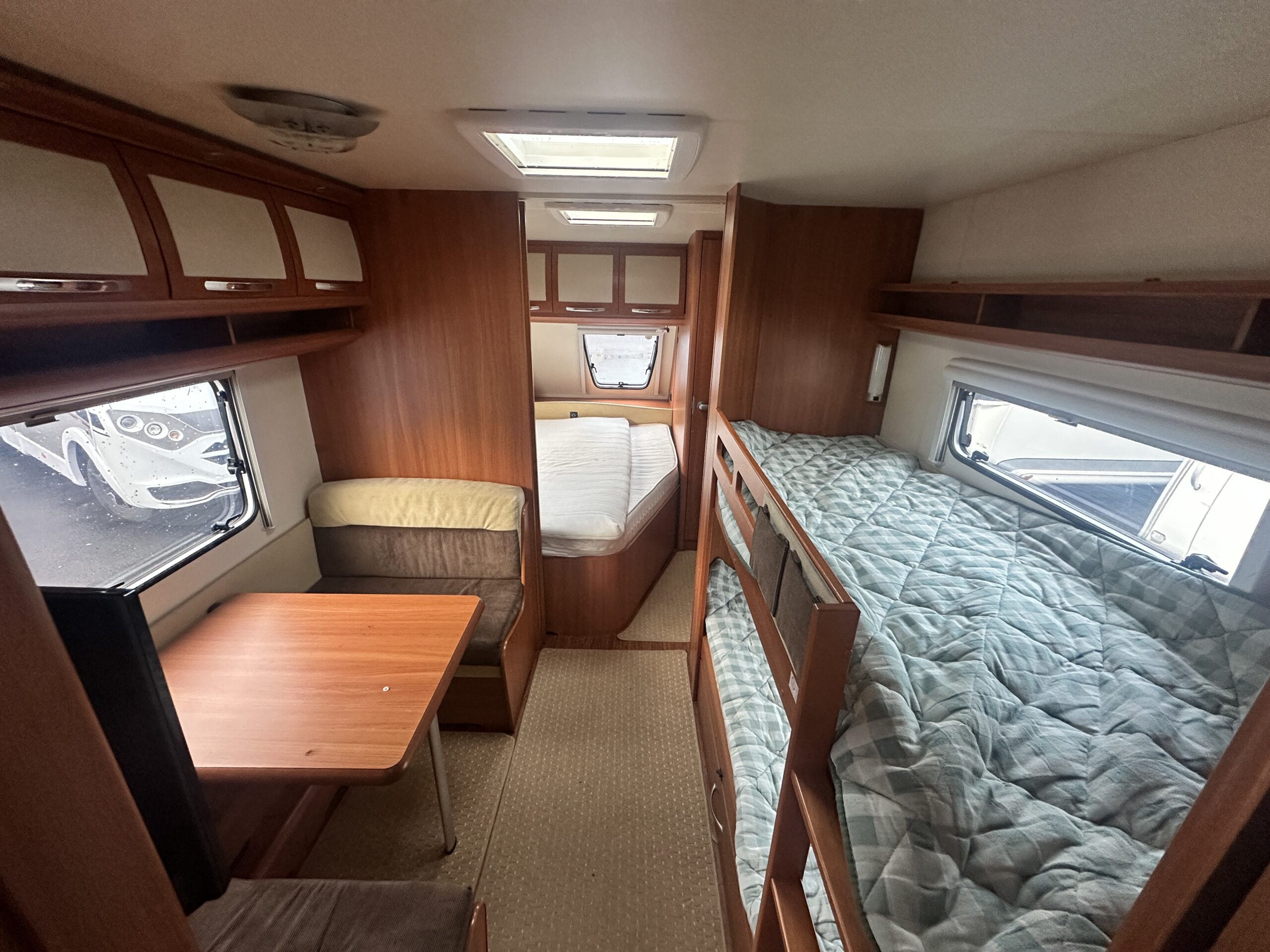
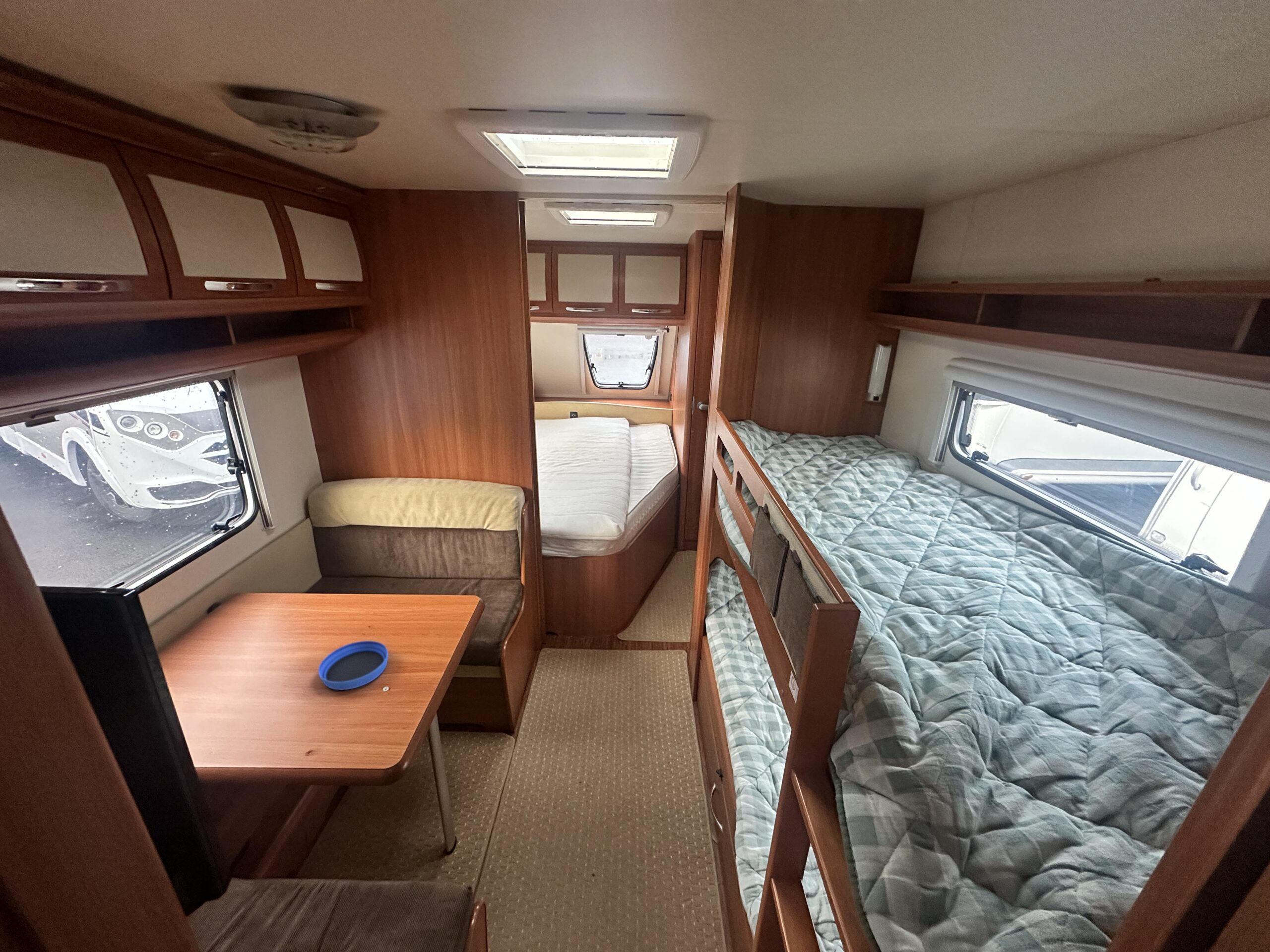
+ bowl [318,640,389,691]
